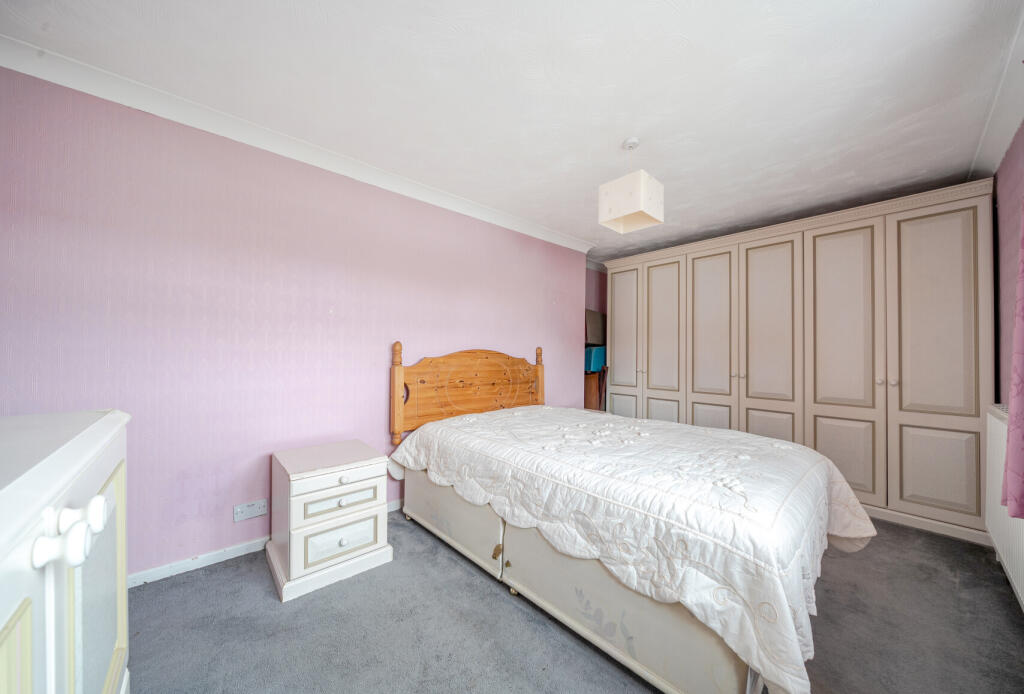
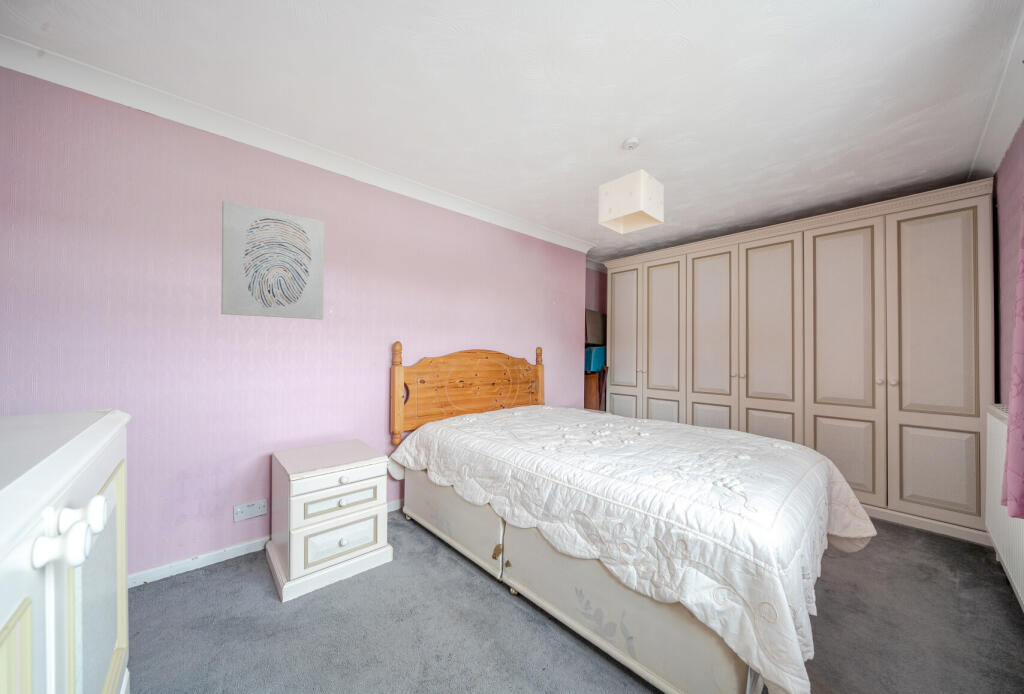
+ wall art [220,199,325,320]
